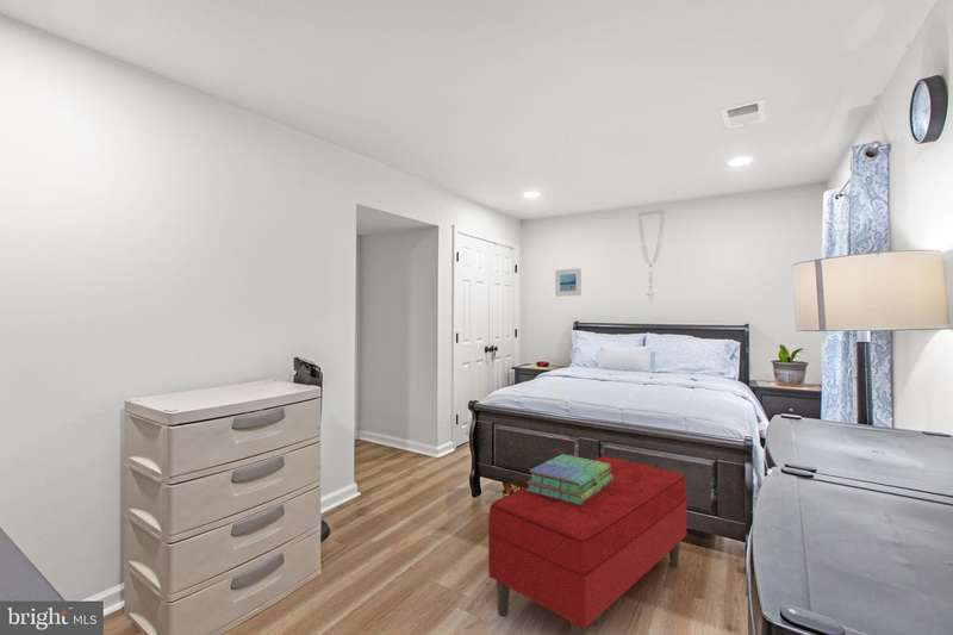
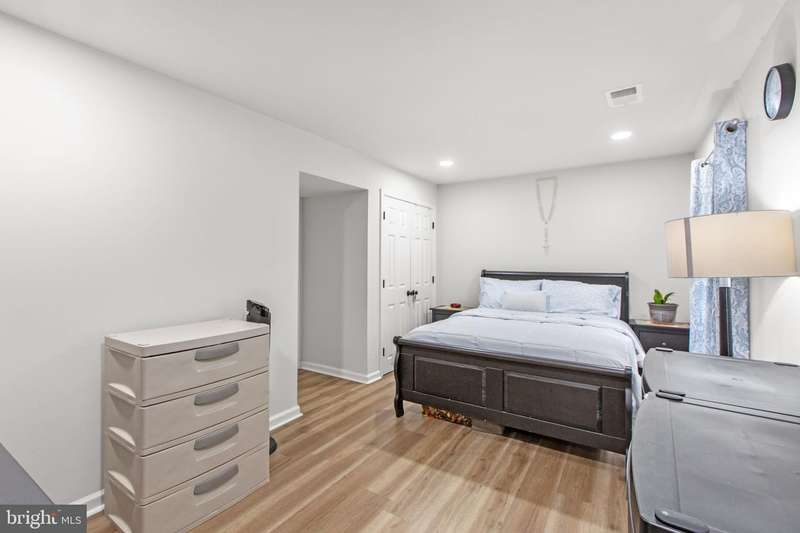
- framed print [554,268,583,298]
- stack of books [527,453,612,505]
- bench [487,455,689,635]
